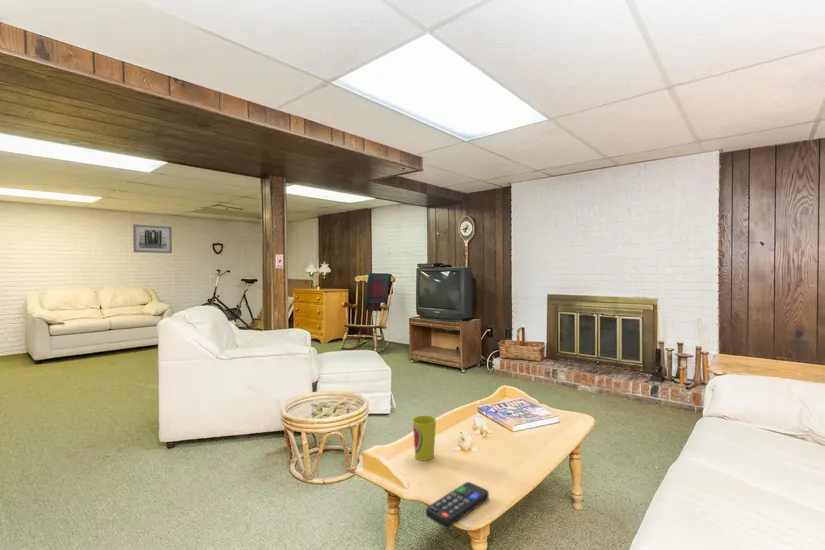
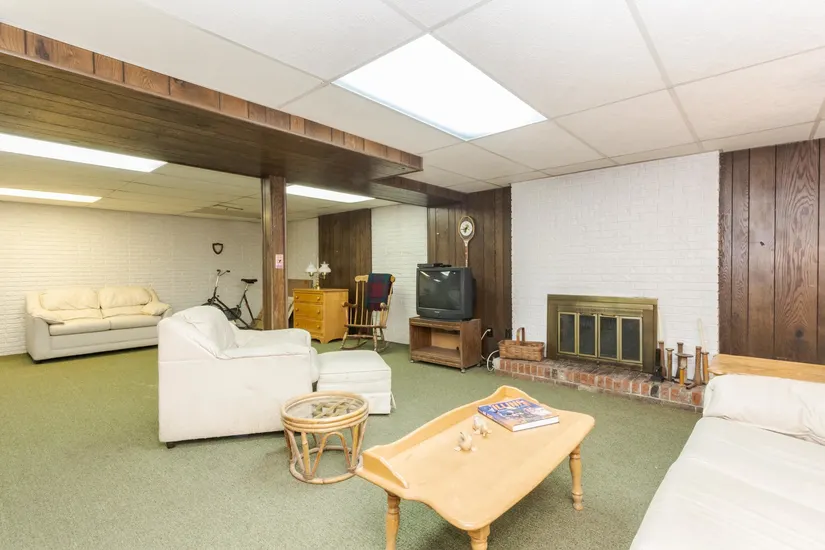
- wall art [132,223,173,254]
- remote control [425,481,490,529]
- cup [412,415,437,462]
